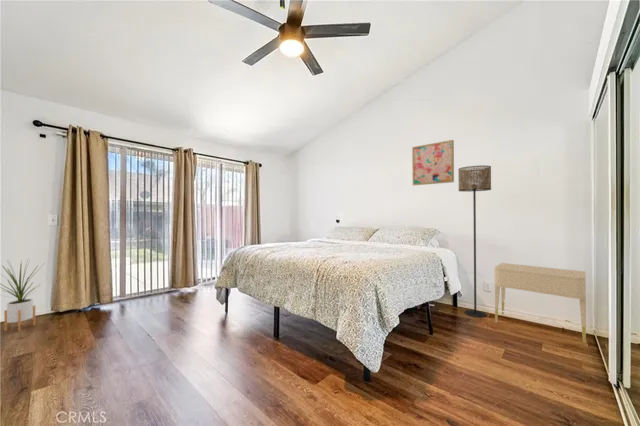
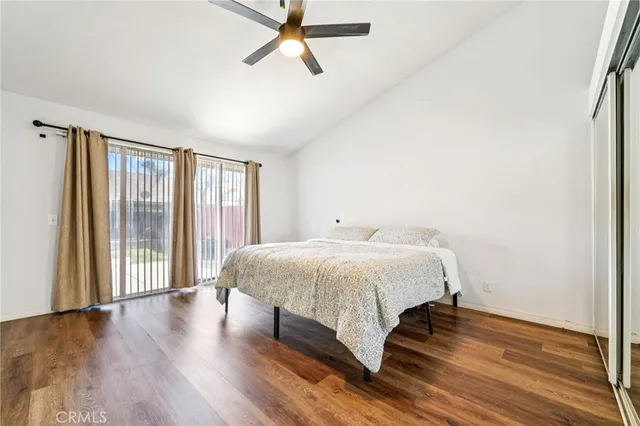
- house plant [0,258,46,332]
- floor lamp [457,165,492,318]
- nightstand [494,262,587,344]
- wall art [411,139,455,186]
